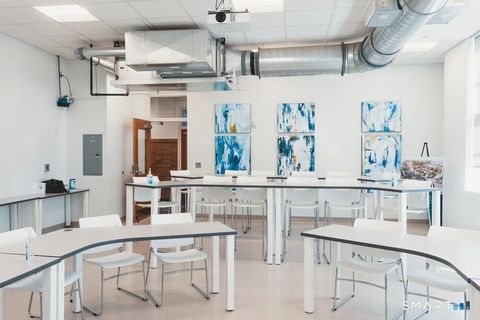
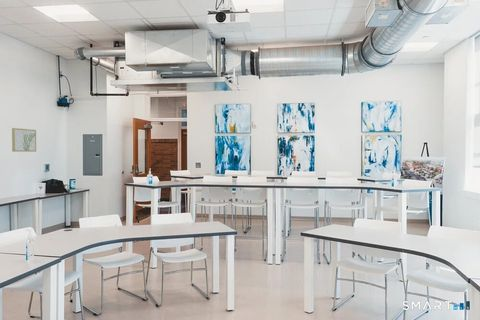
+ wall art [11,127,37,153]
